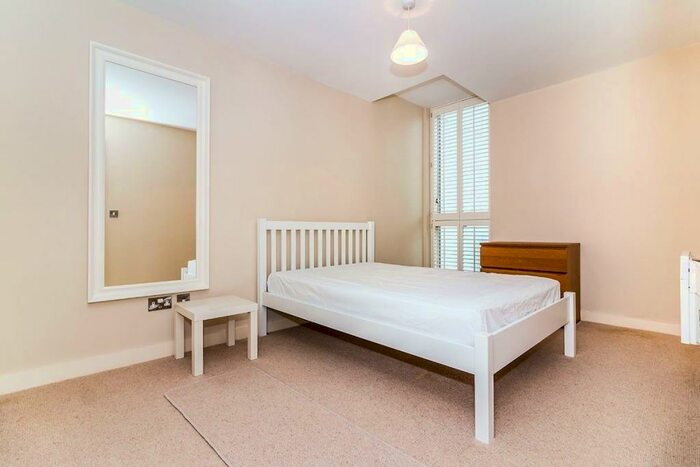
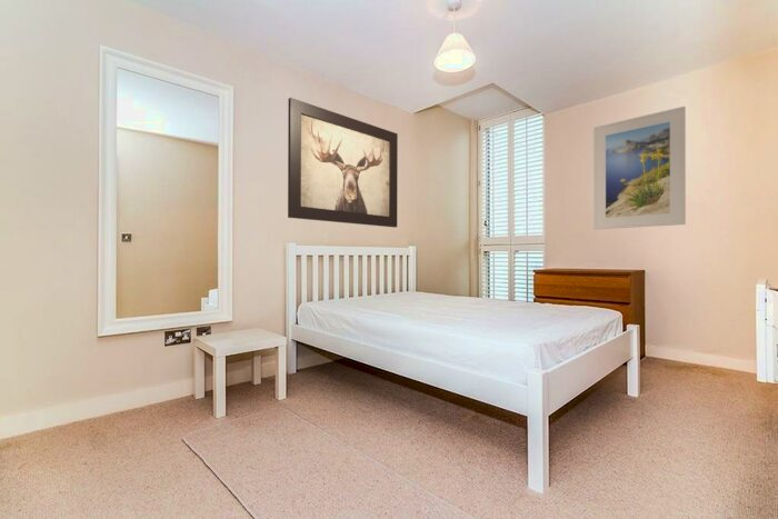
+ wall art [287,97,399,229]
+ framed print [592,106,687,230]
